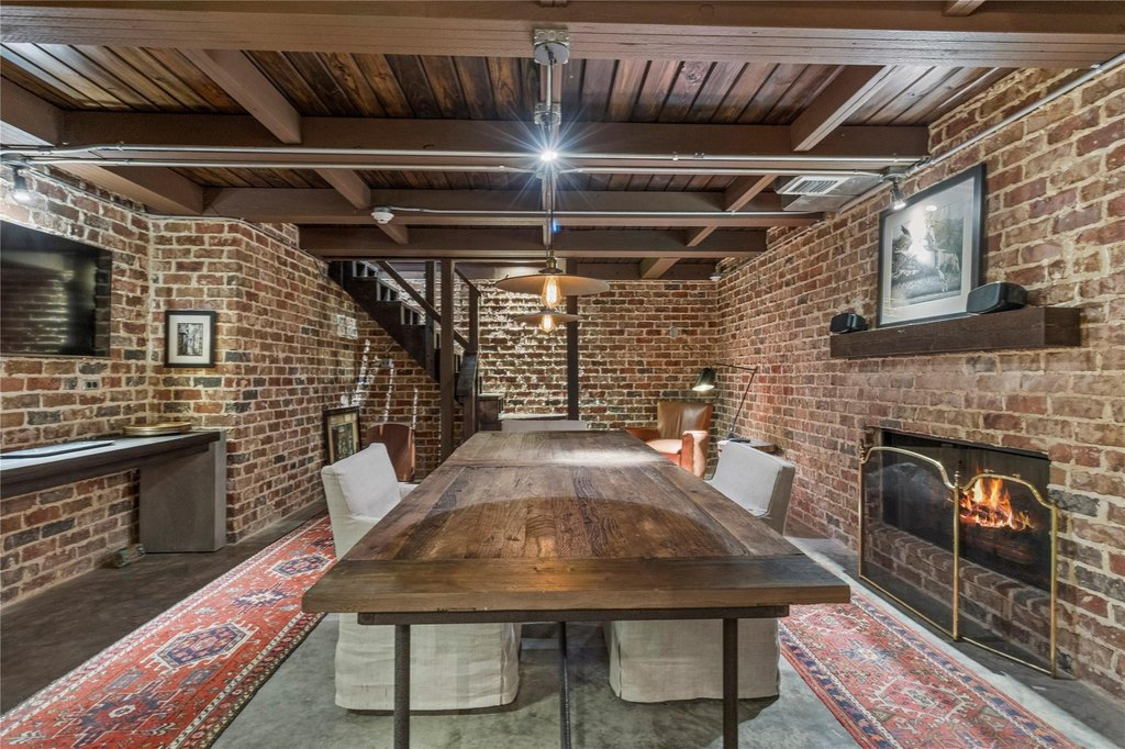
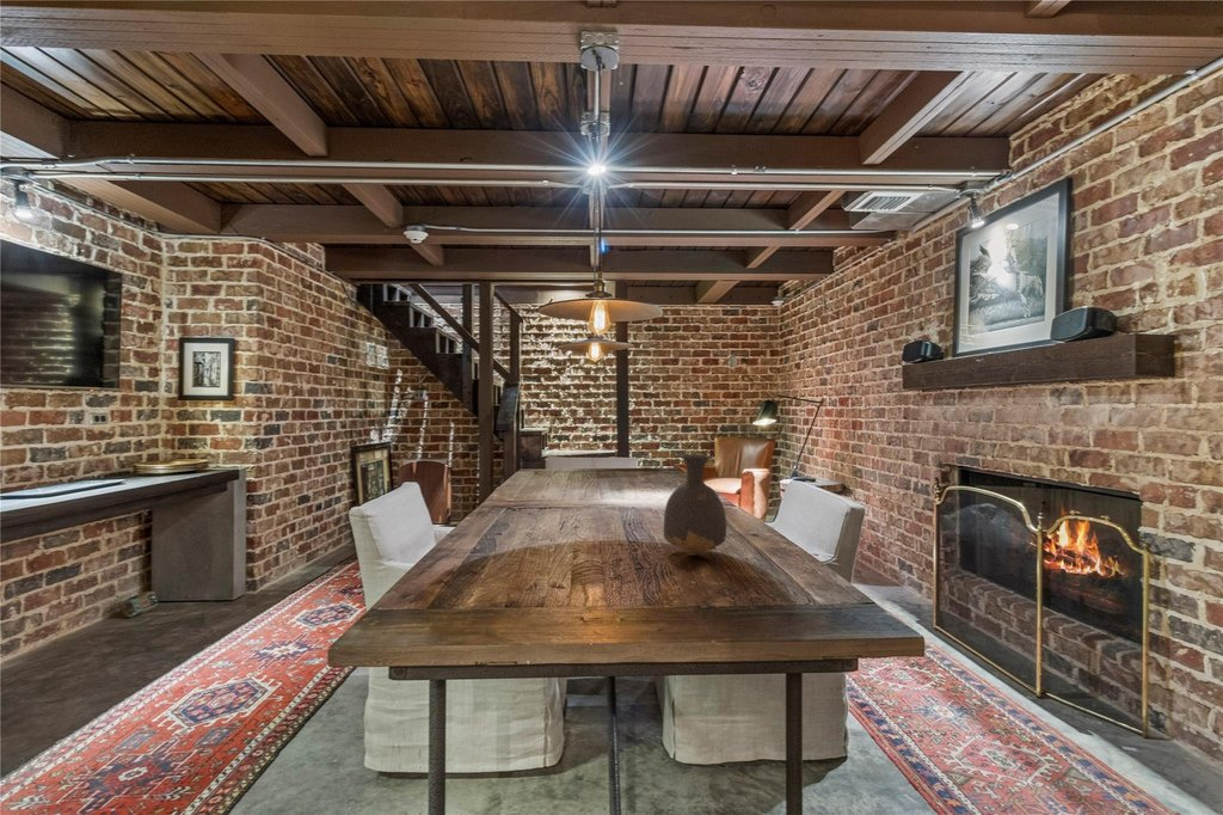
+ vase [663,453,727,557]
